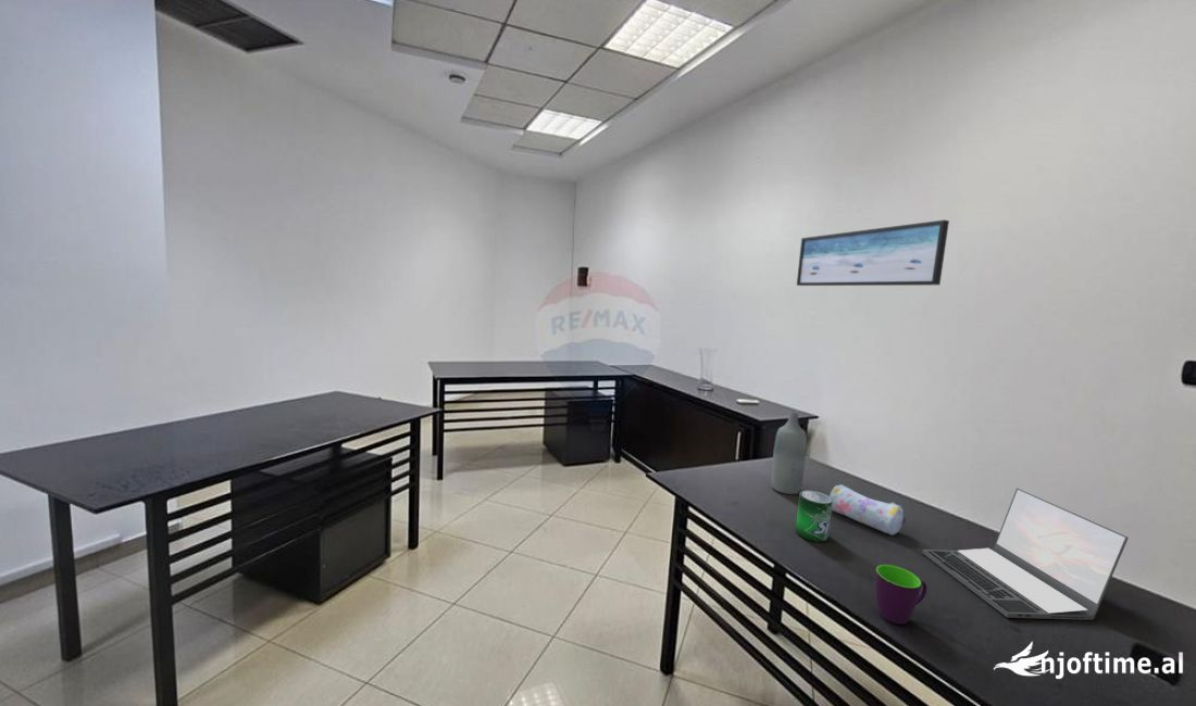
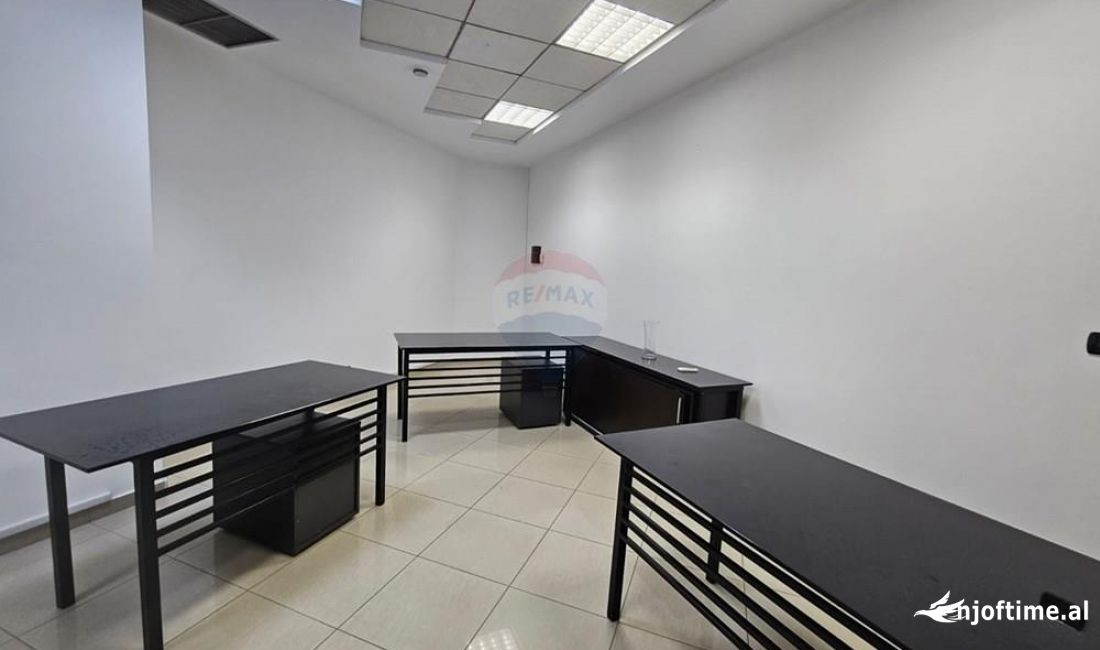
- bottle [771,409,808,495]
- pencil case [829,483,907,537]
- beverage can [795,490,833,543]
- wall art [796,218,950,287]
- laptop [921,488,1130,621]
- mug [874,564,927,626]
